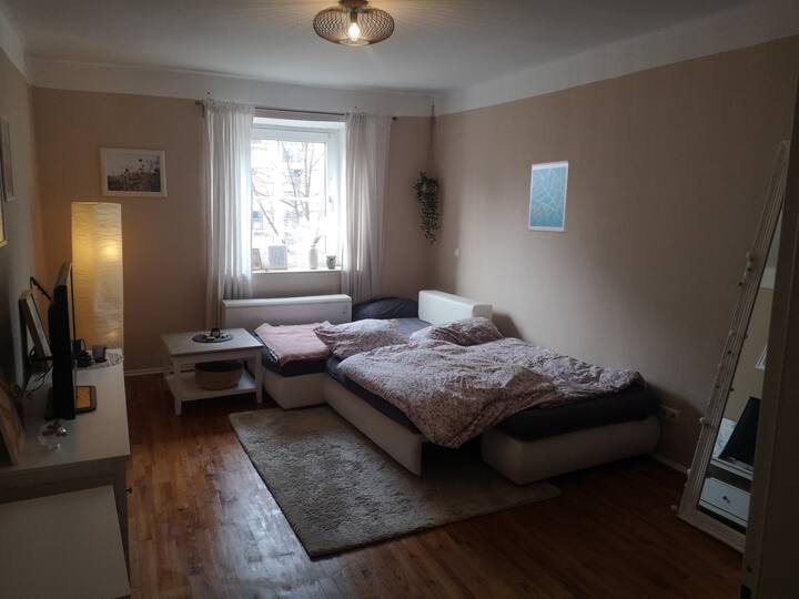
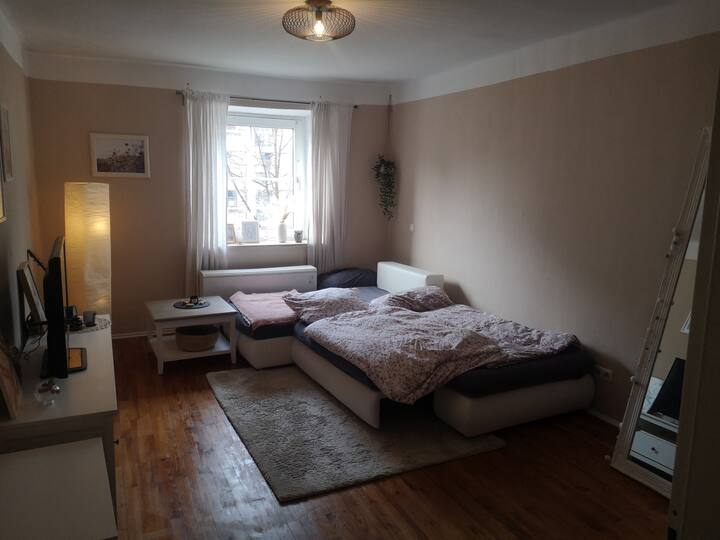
- wall art [526,160,570,234]
